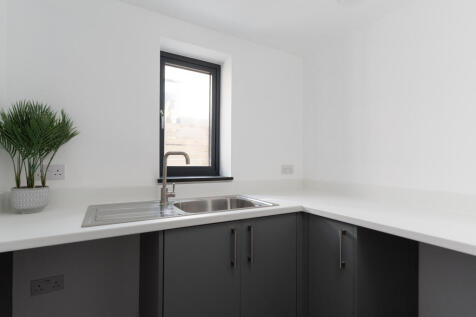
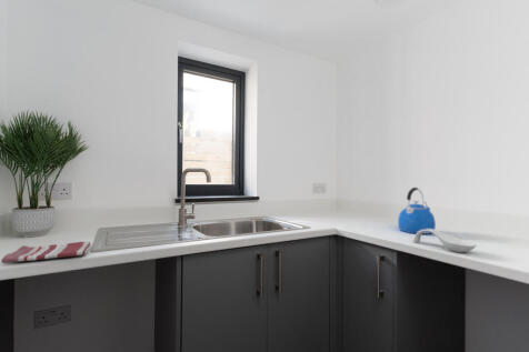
+ dish towel [0,241,92,264]
+ kettle [397,187,437,235]
+ spoon rest [412,229,477,253]
